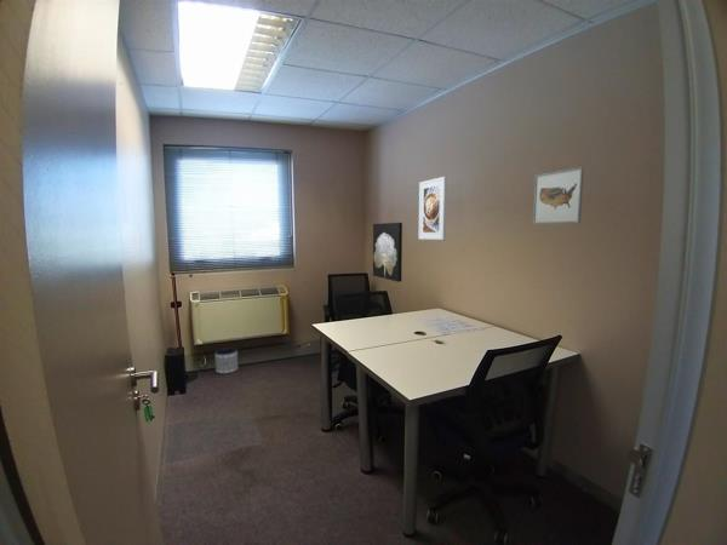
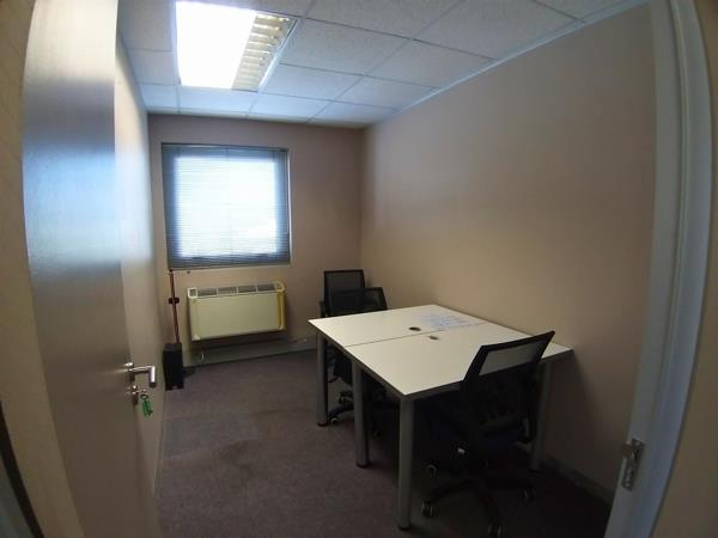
- planter [214,348,239,374]
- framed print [417,176,448,241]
- wall art [532,166,585,225]
- wall art [372,222,403,283]
